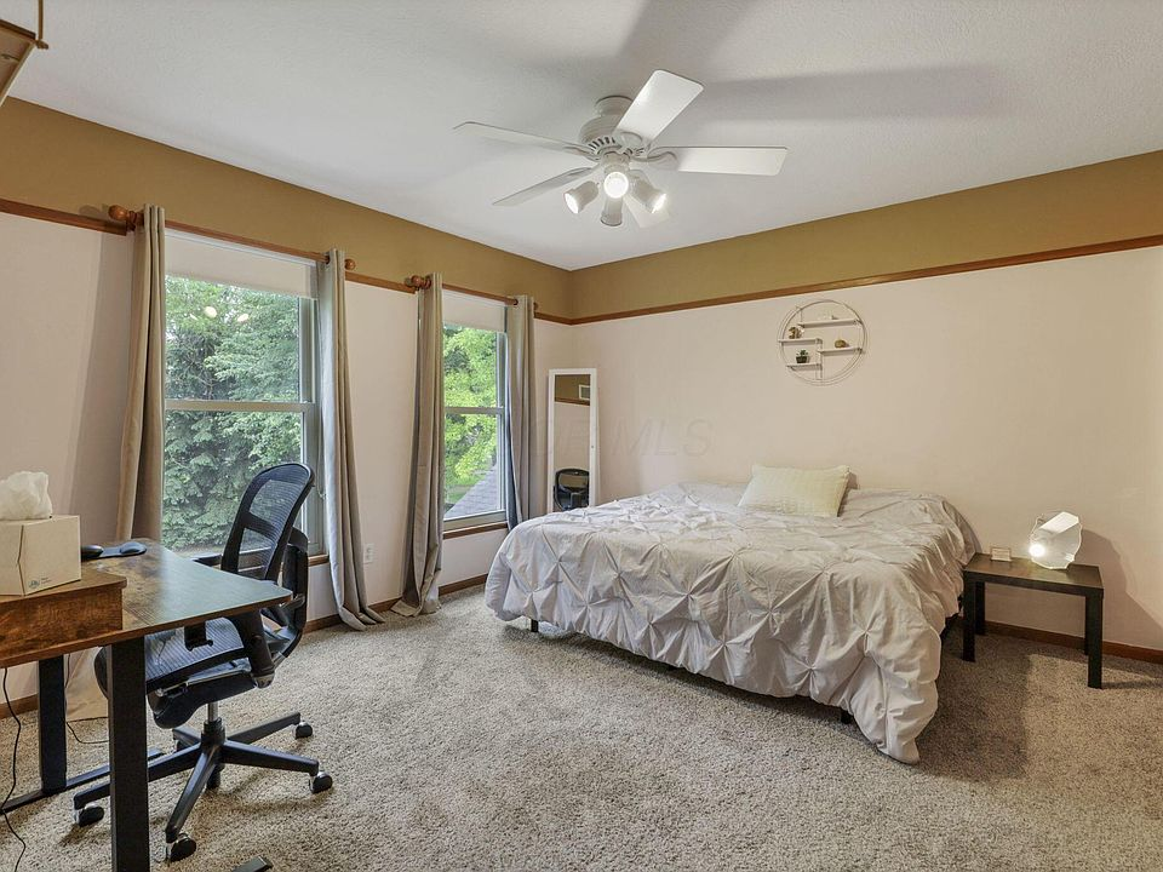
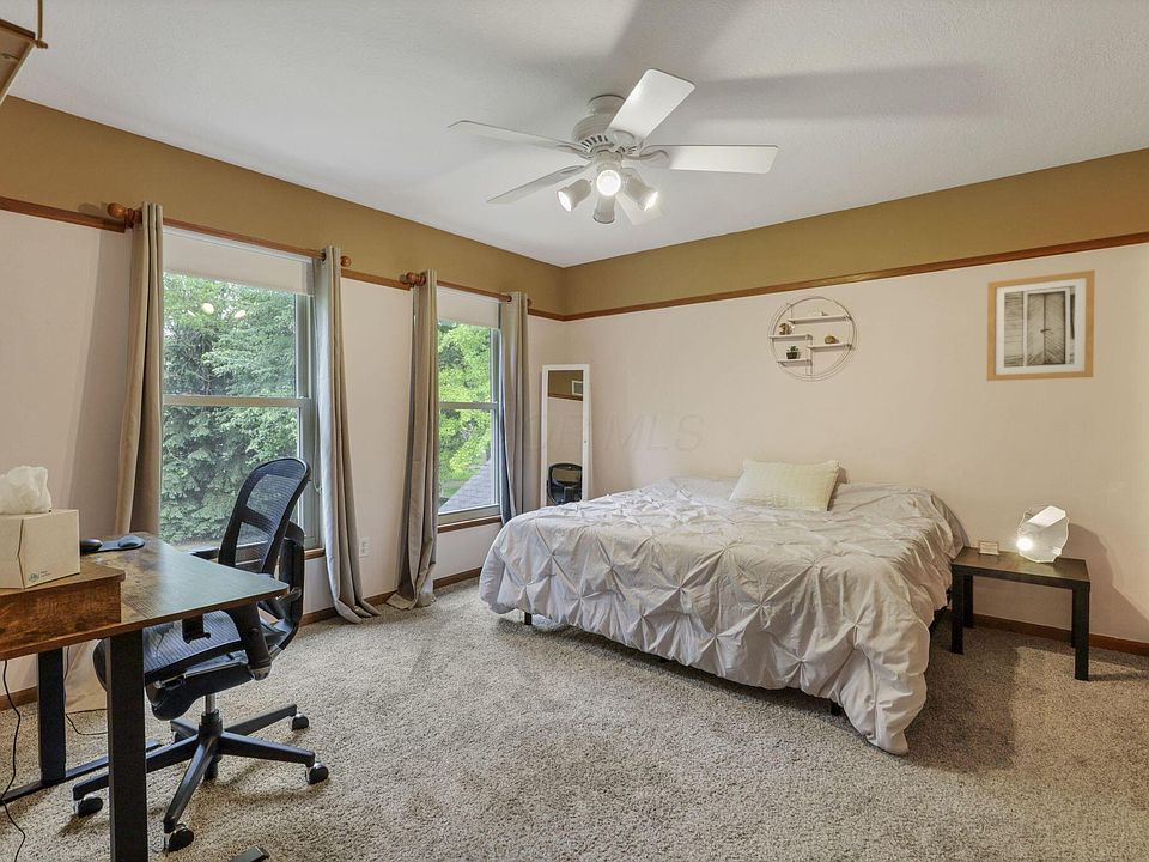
+ wall art [986,269,1096,382]
